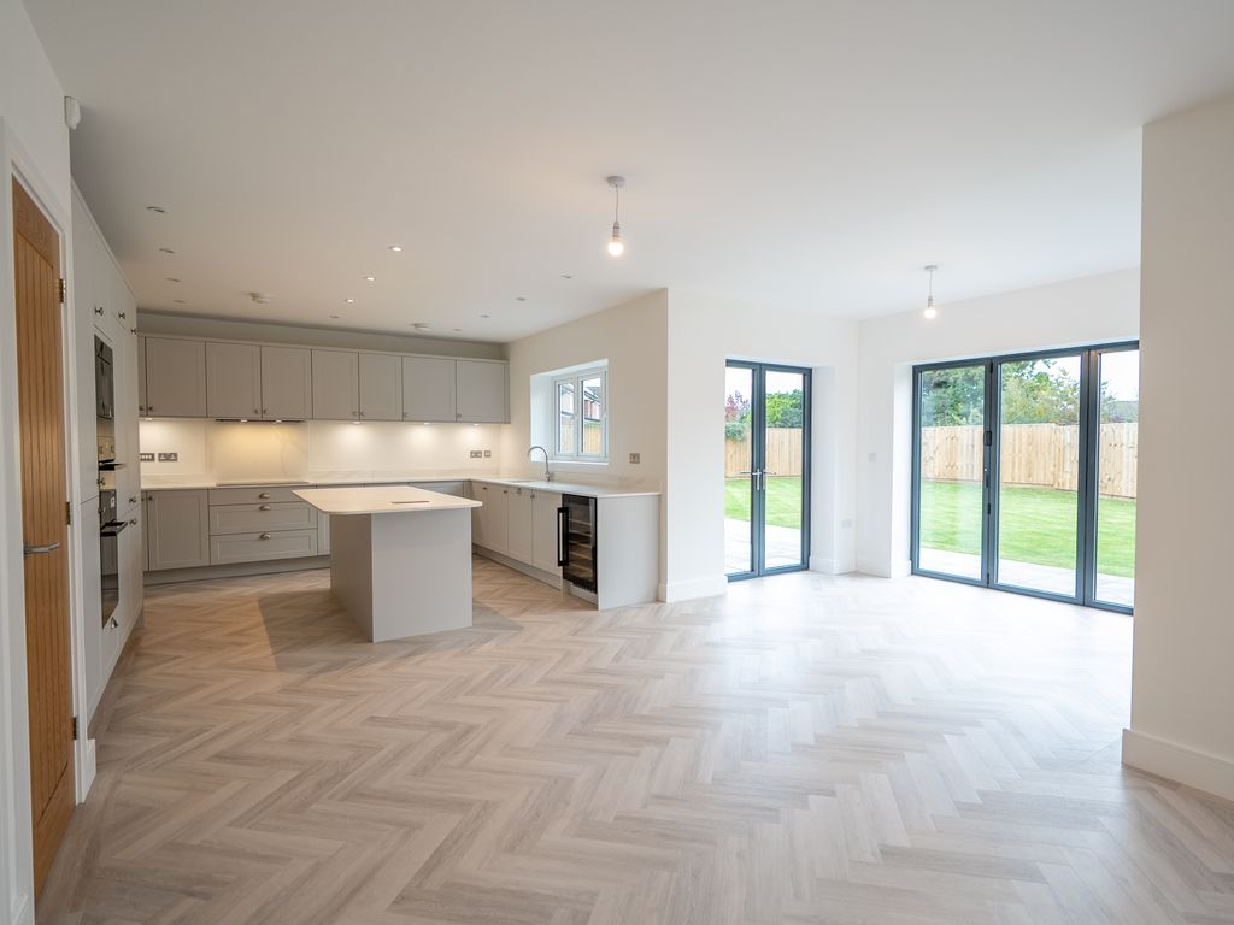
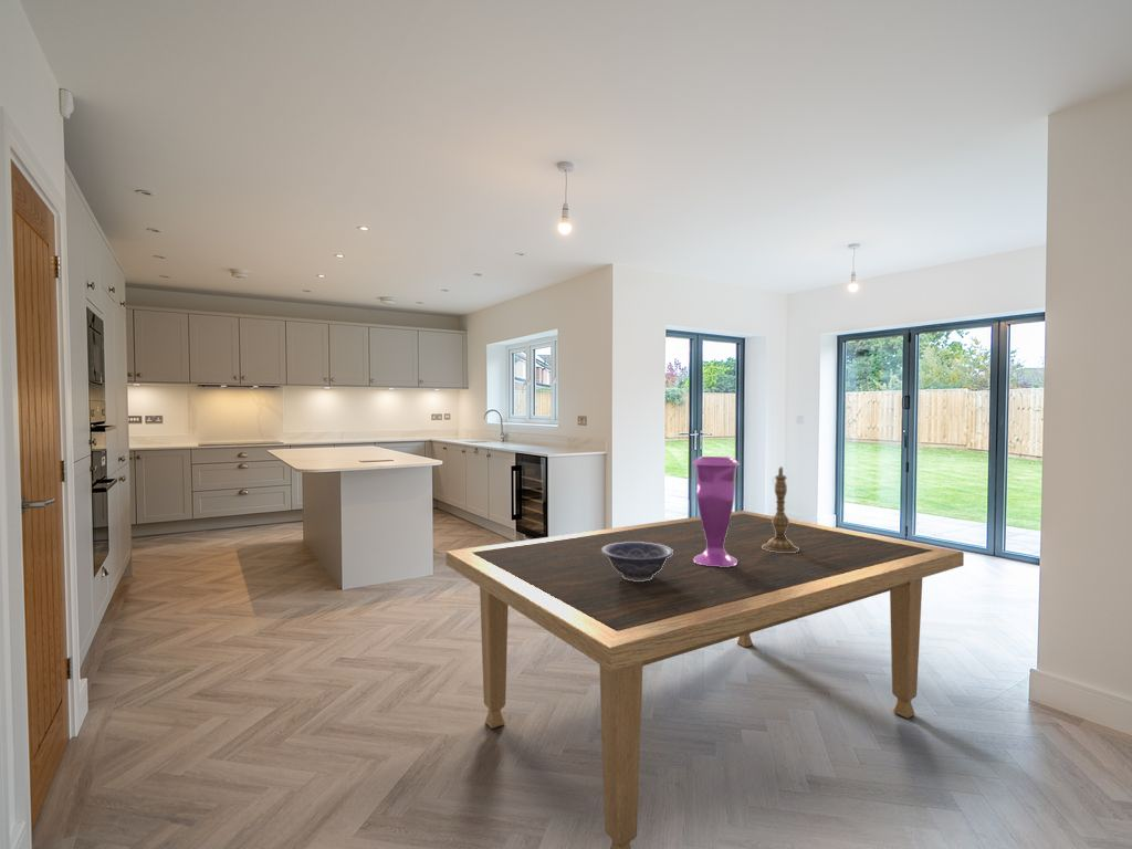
+ dining table [444,510,965,849]
+ vase [691,455,741,567]
+ decorative bowl [601,542,673,581]
+ candlestick [762,464,799,553]
